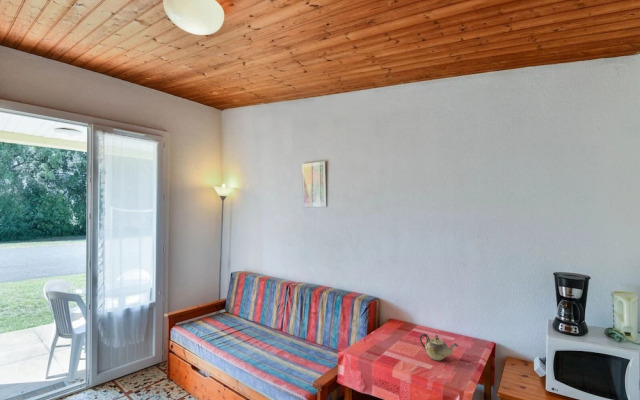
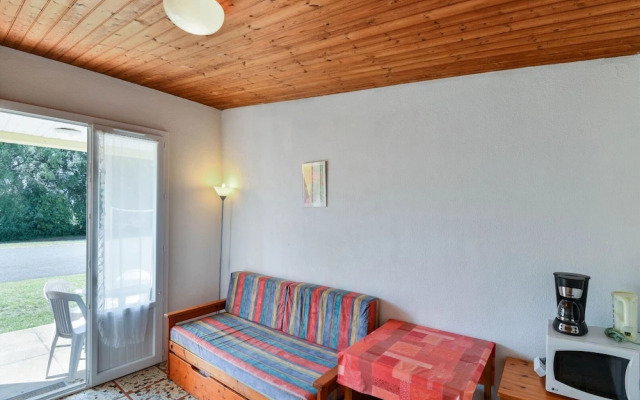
- teapot [419,333,459,361]
